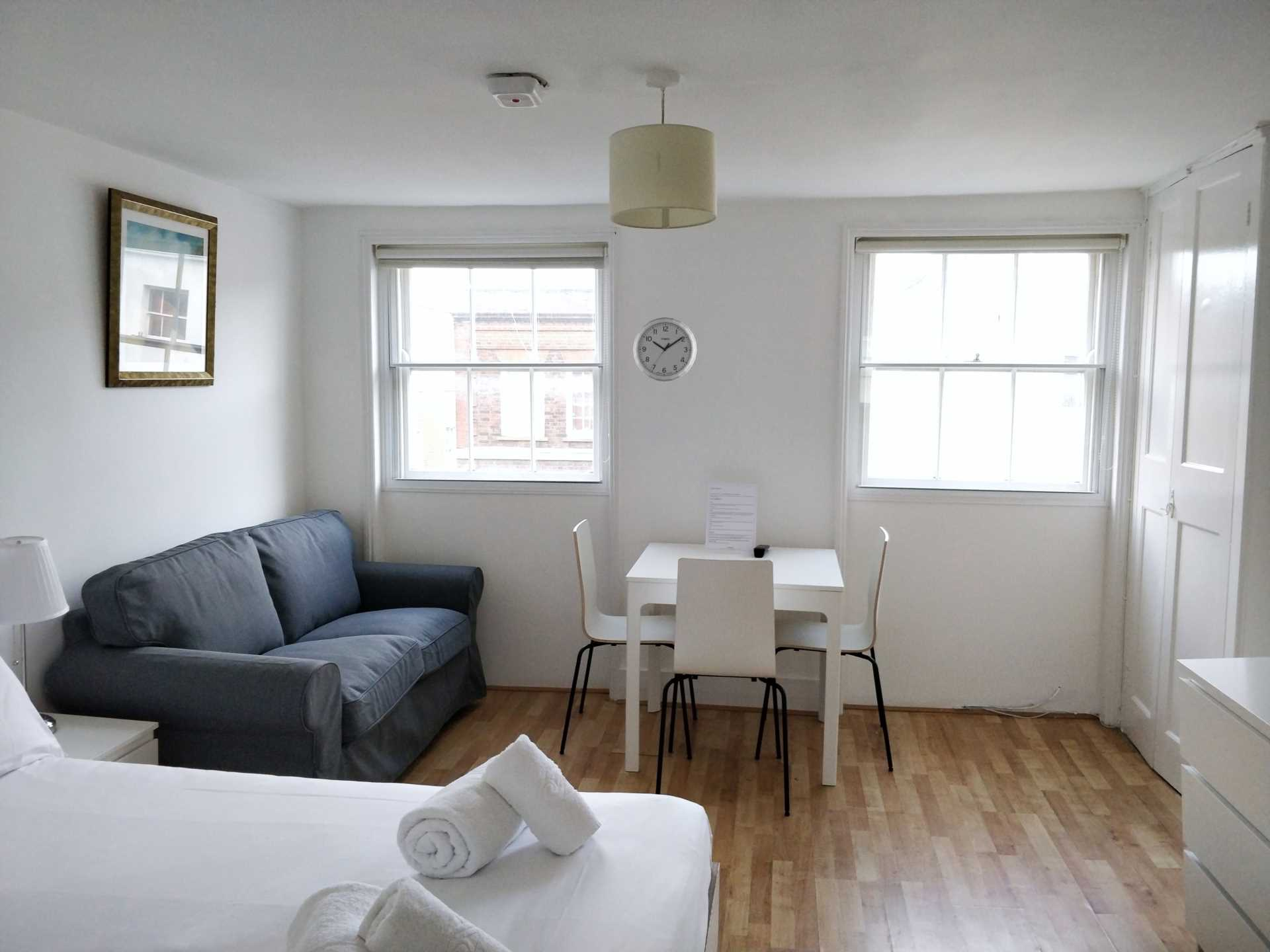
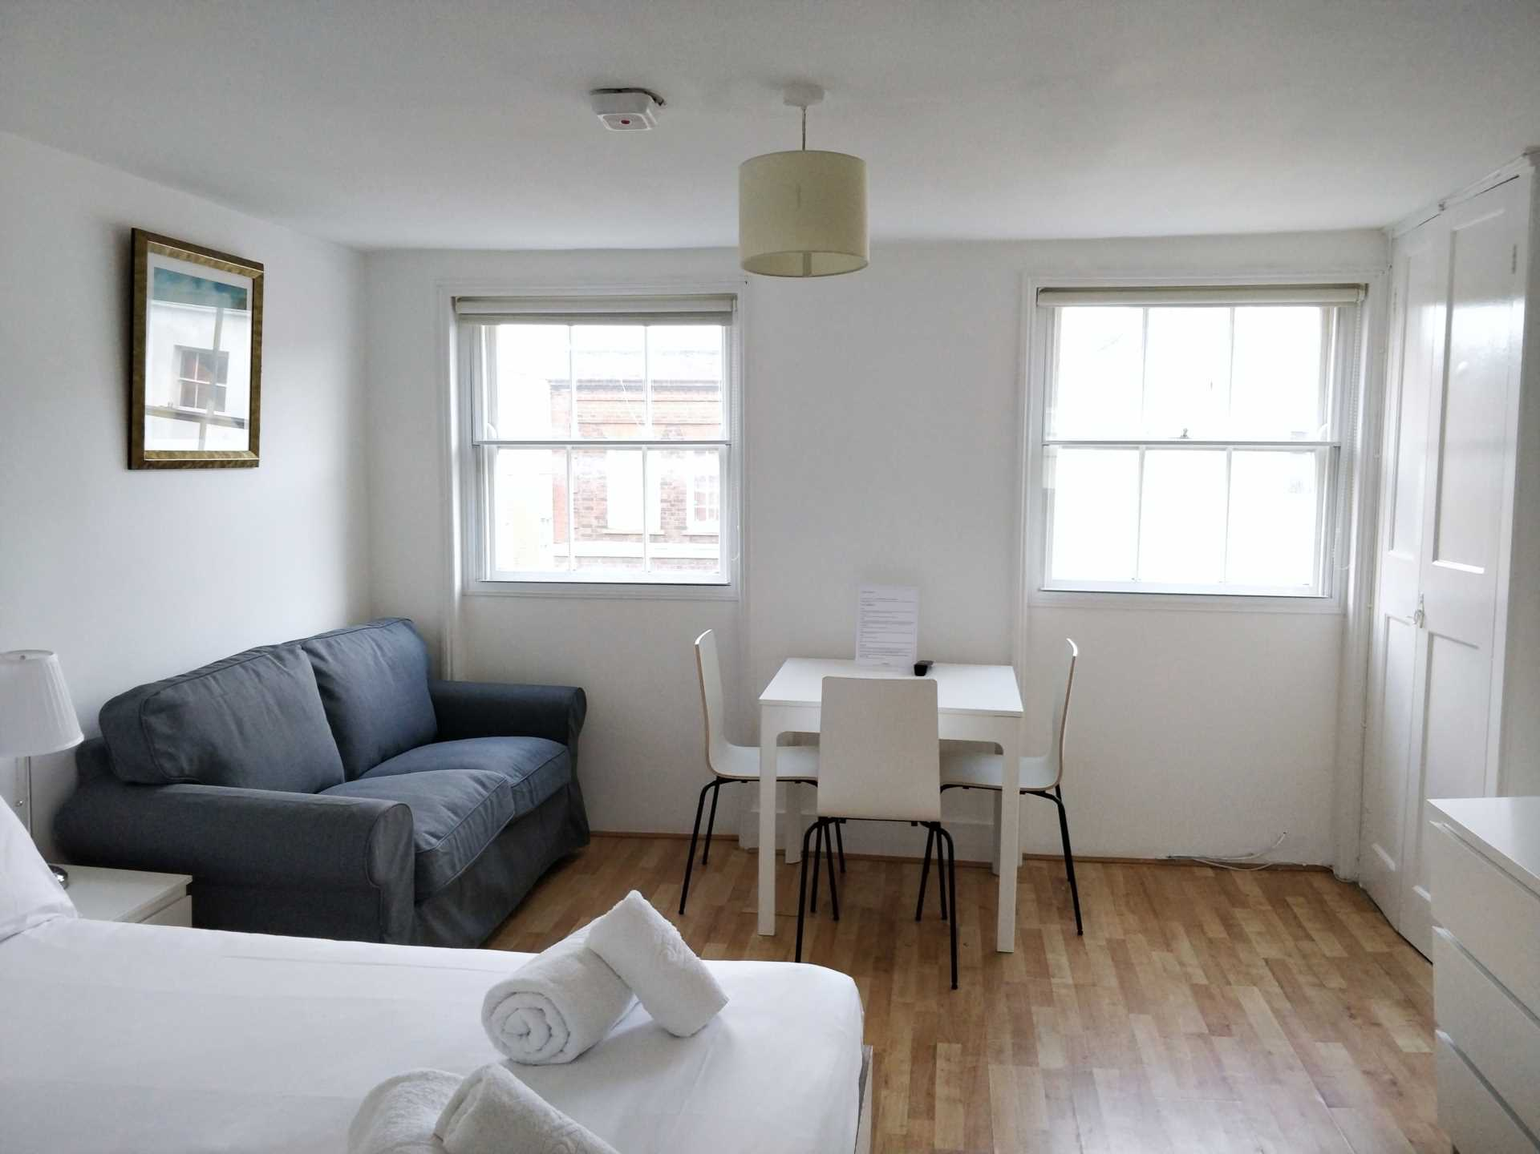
- wall clock [632,317,697,382]
